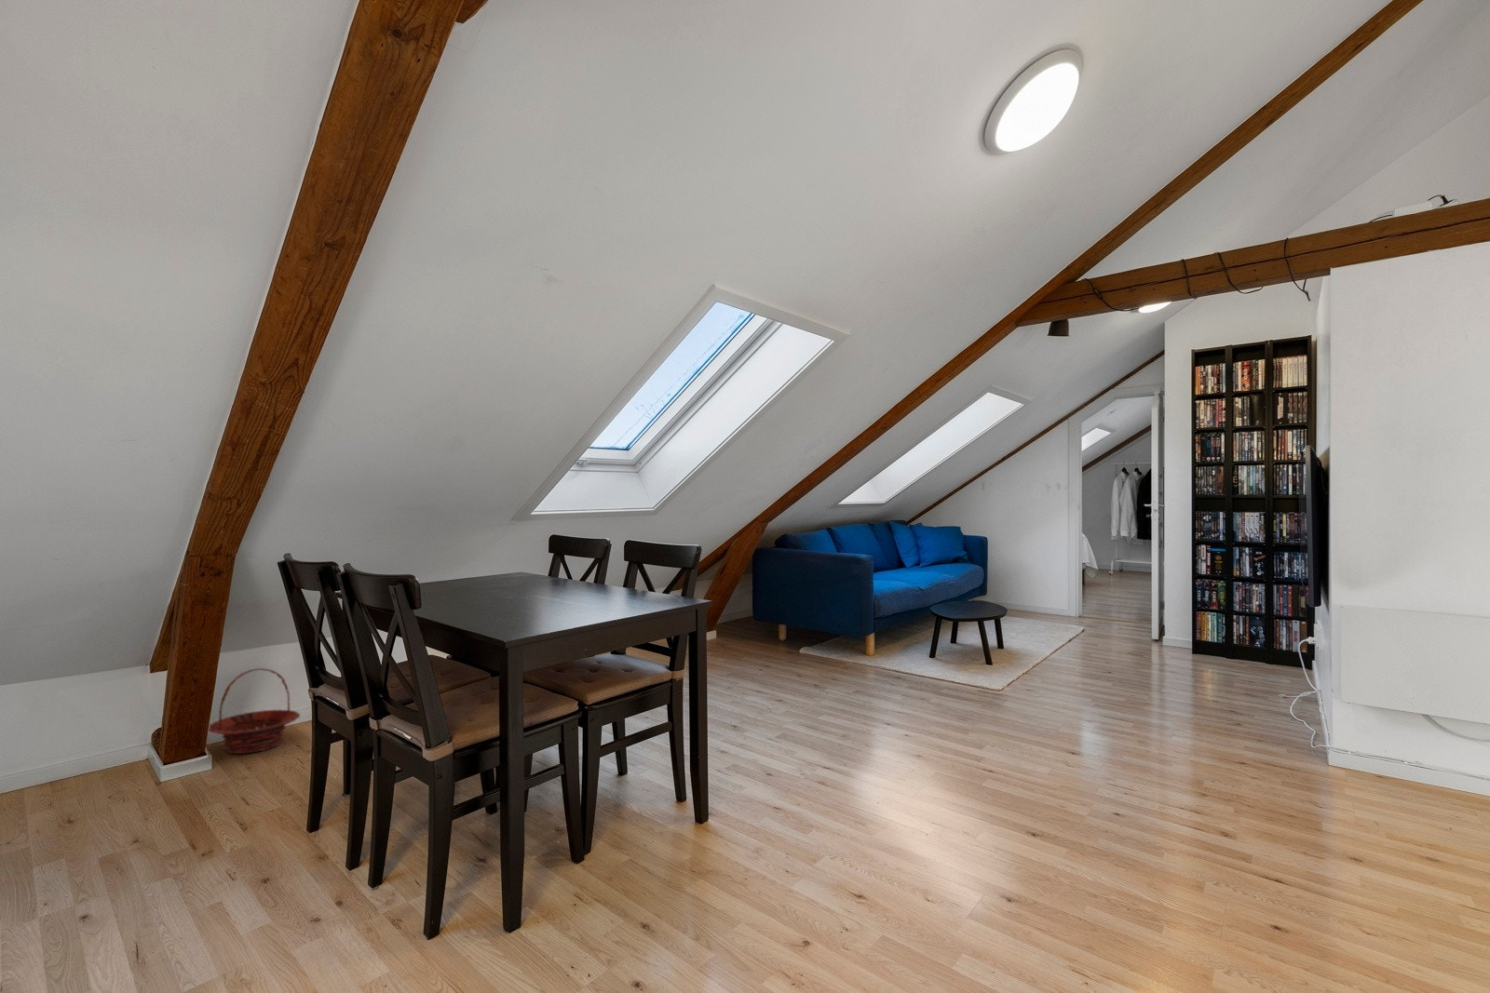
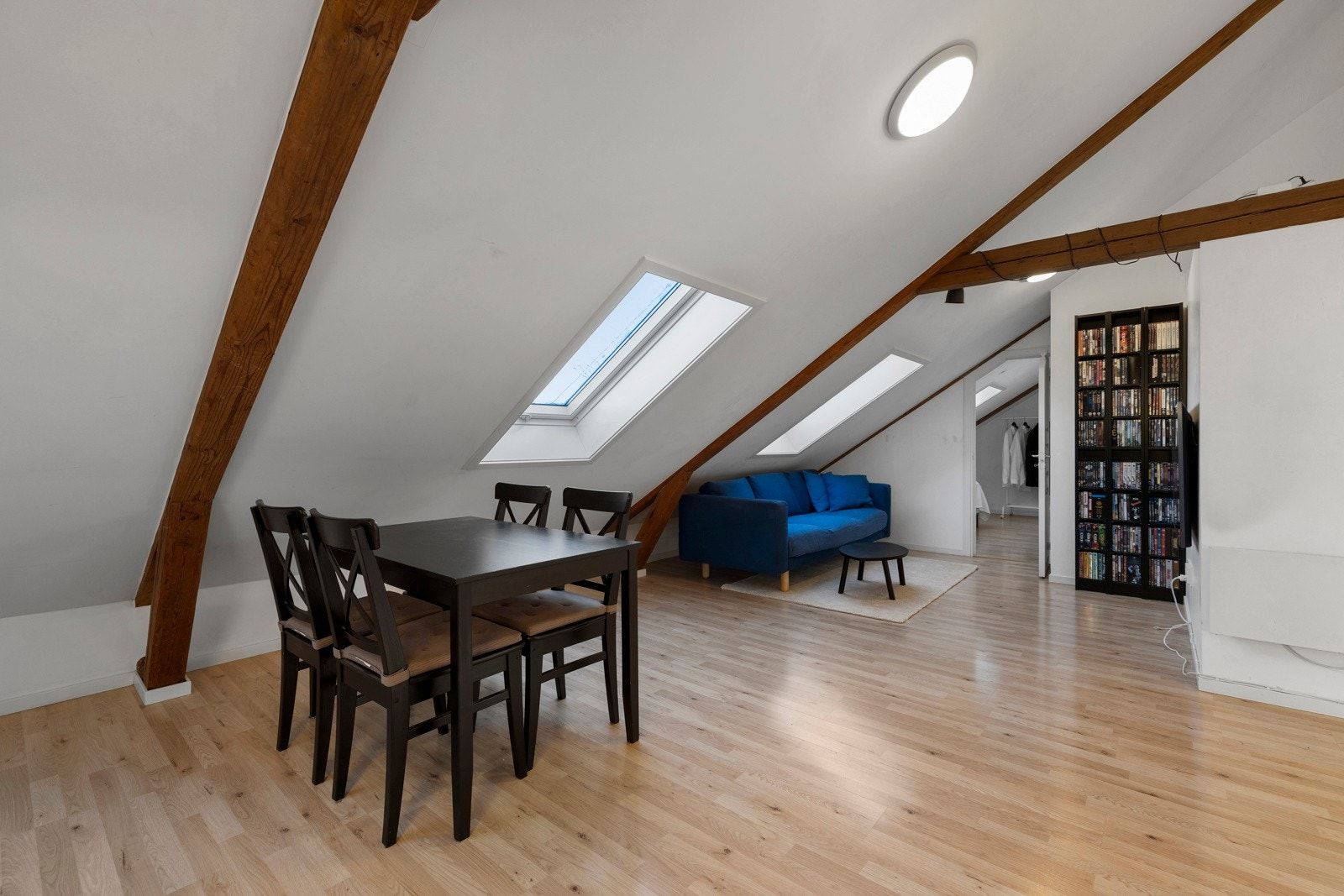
- basket [207,667,300,755]
